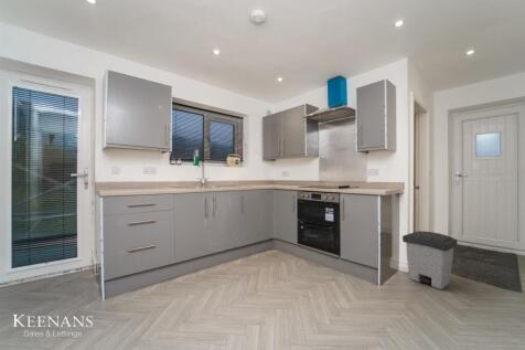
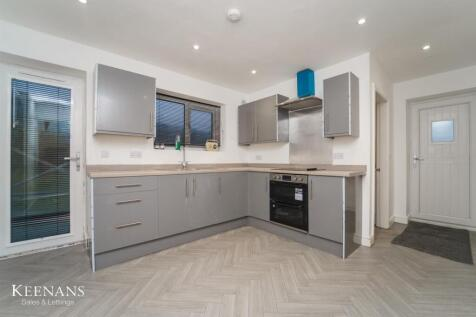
- trash can [401,230,459,290]
